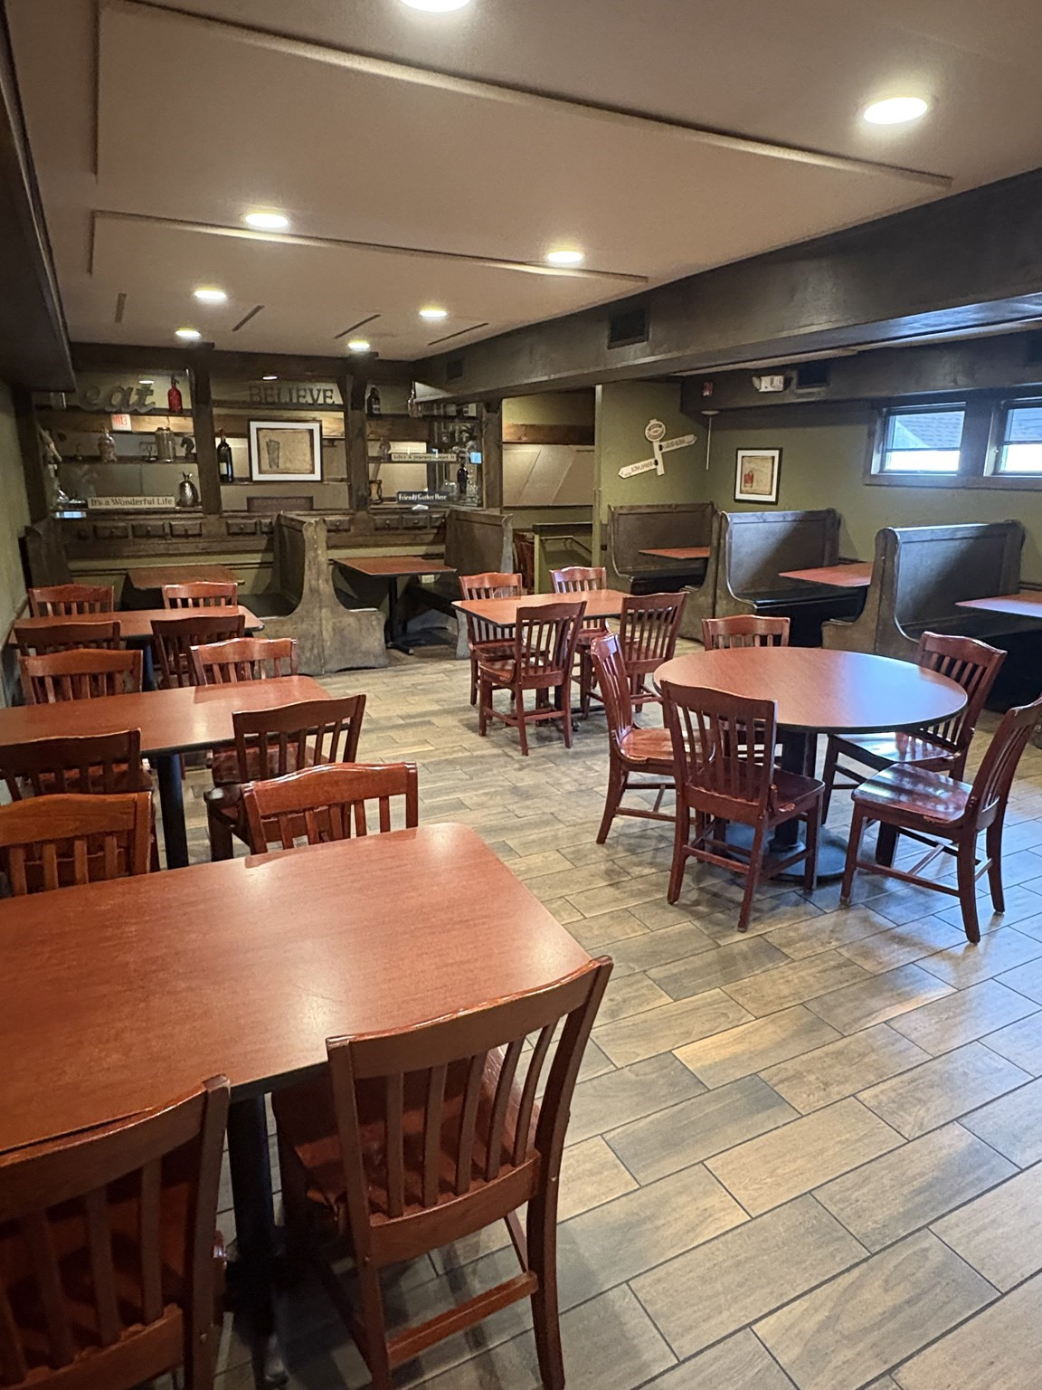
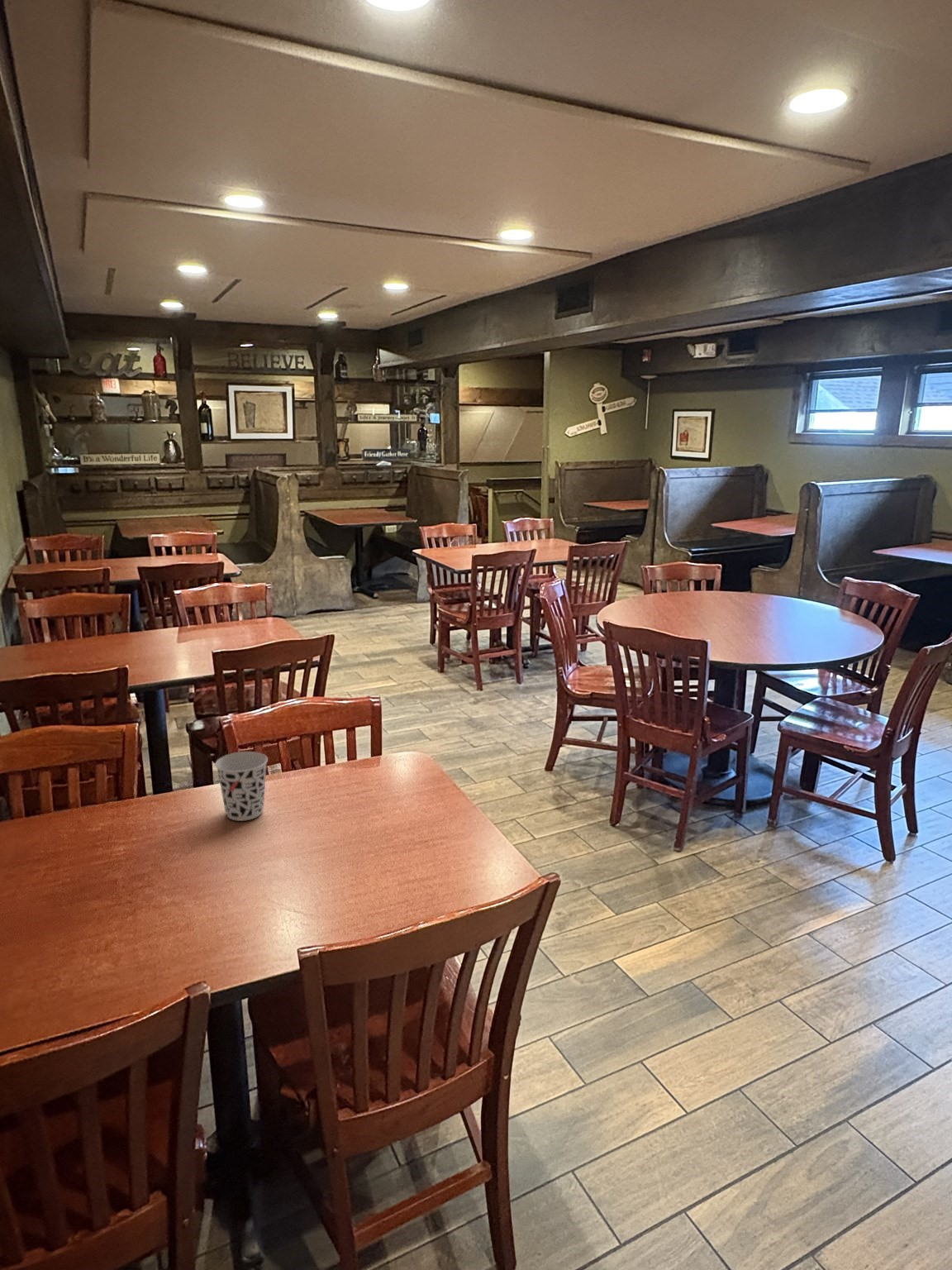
+ cup [214,751,269,822]
